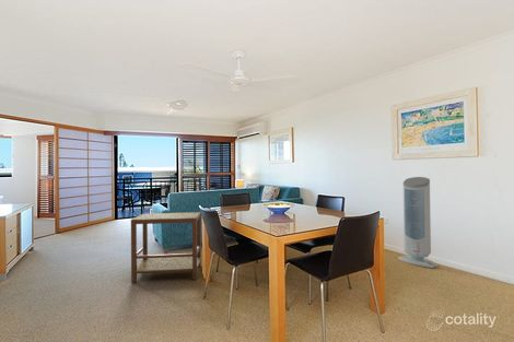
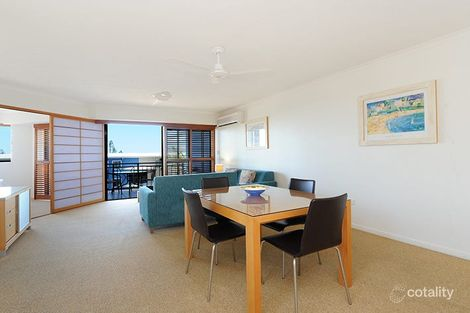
- air purifier [397,176,440,269]
- side table [130,211,202,284]
